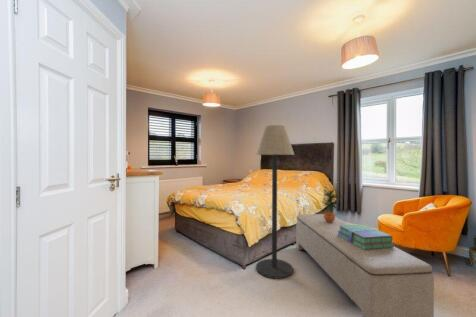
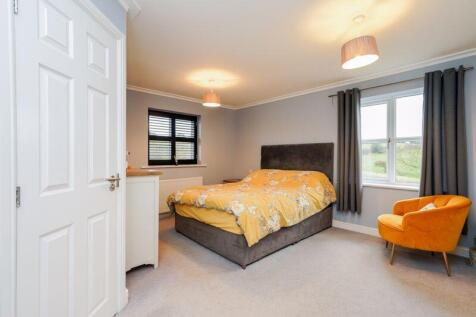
- bench [295,213,435,317]
- stack of books [338,223,396,250]
- floor lamp [255,124,295,280]
- potted plant [321,185,341,223]
